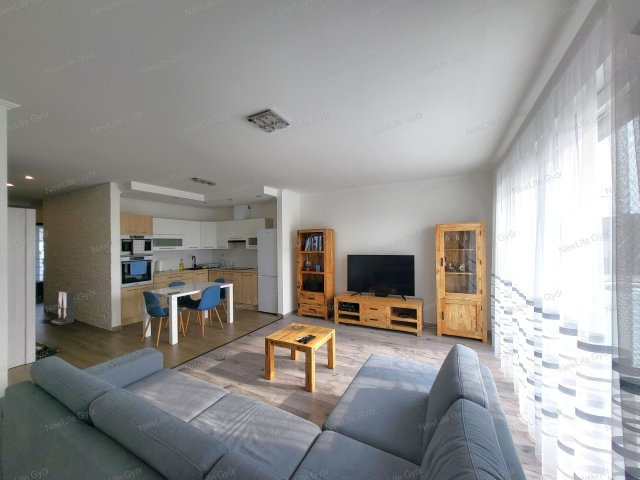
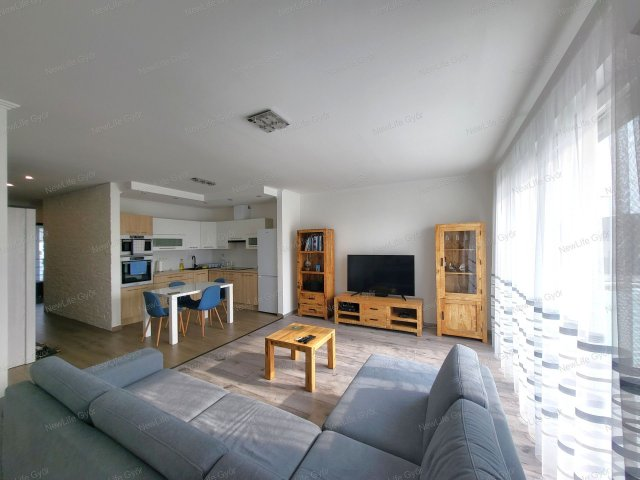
- speaker [49,290,75,326]
